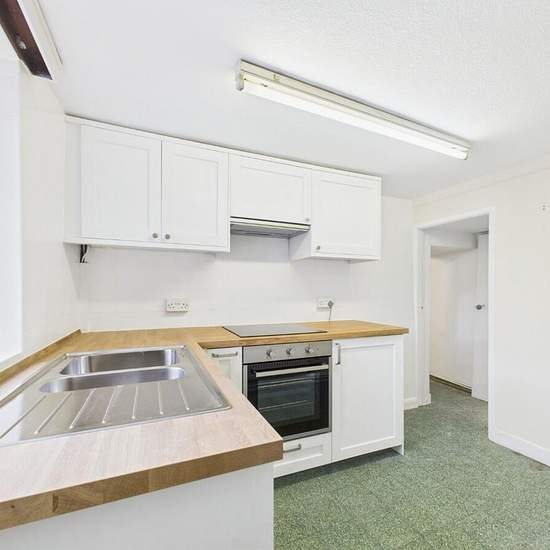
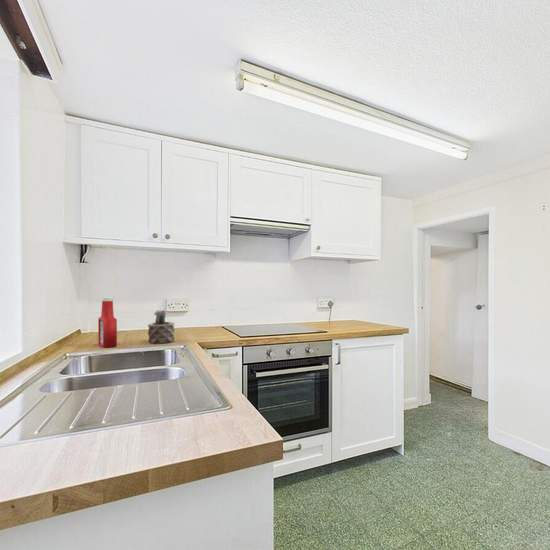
+ soap bottle [97,296,118,349]
+ succulent plant [147,308,175,345]
